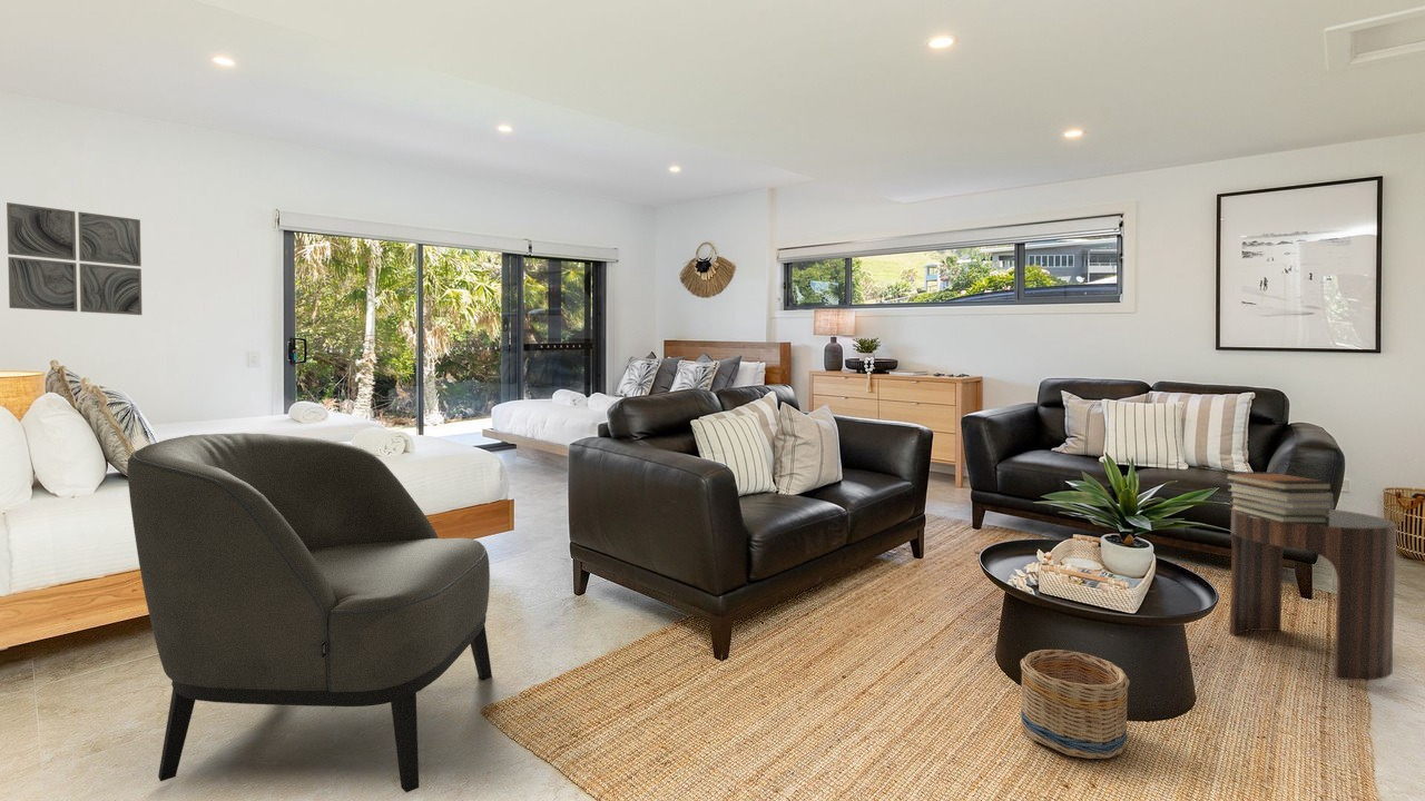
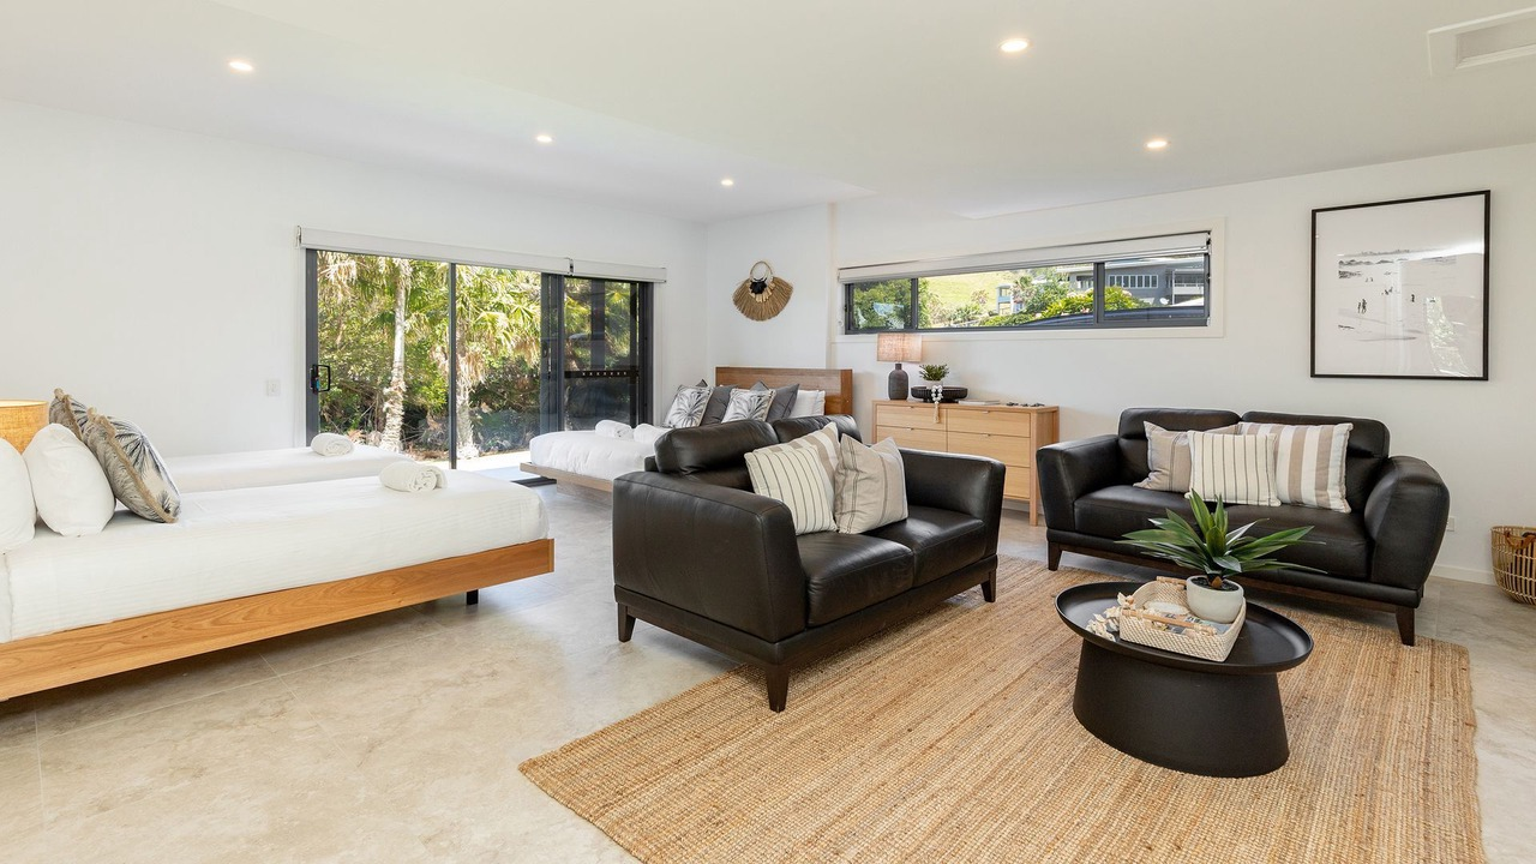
- book stack [1222,471,1335,524]
- side table [1228,508,1397,681]
- wall art [6,201,144,316]
- armchair [126,432,493,793]
- basket [1020,649,1131,760]
